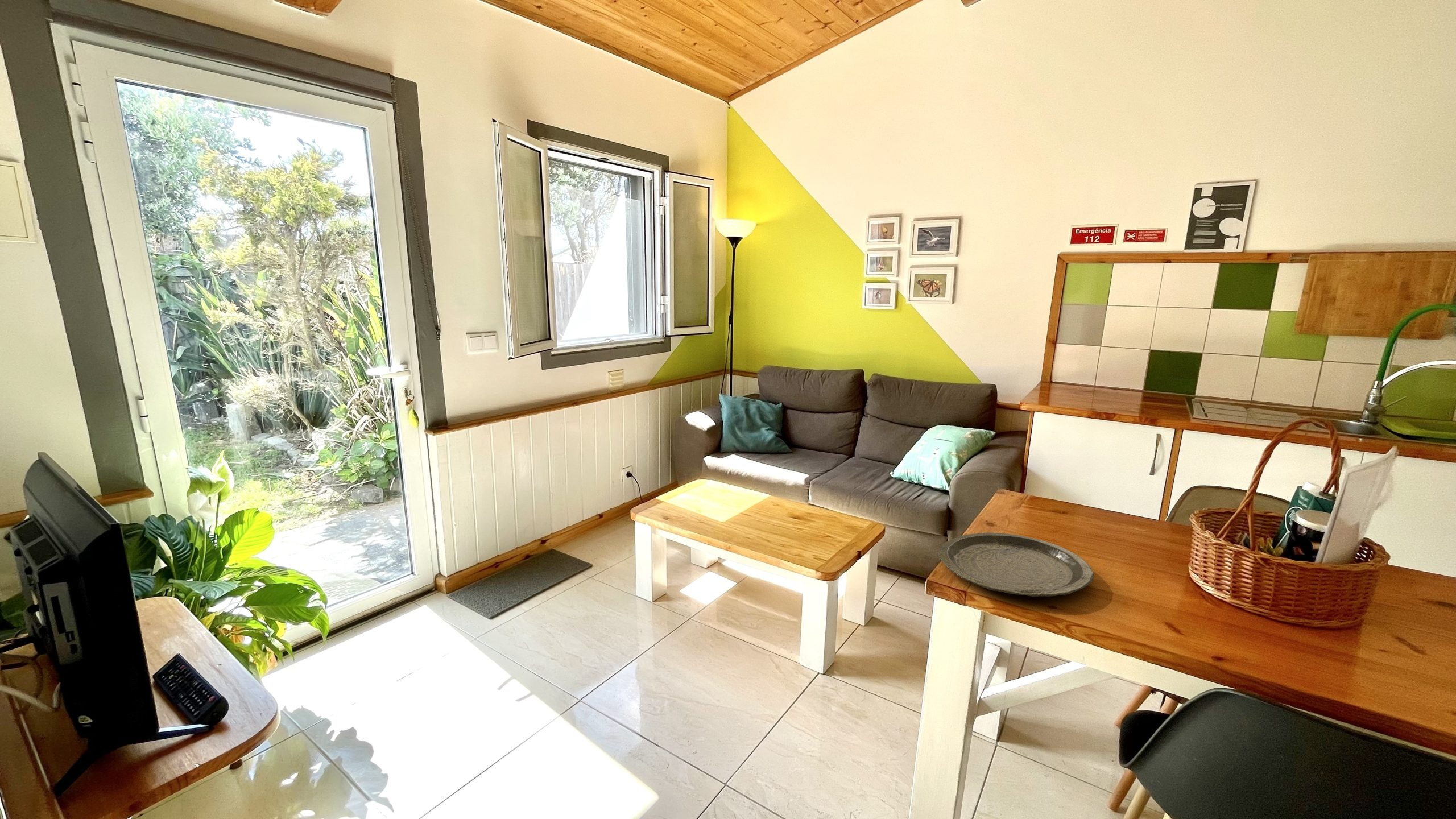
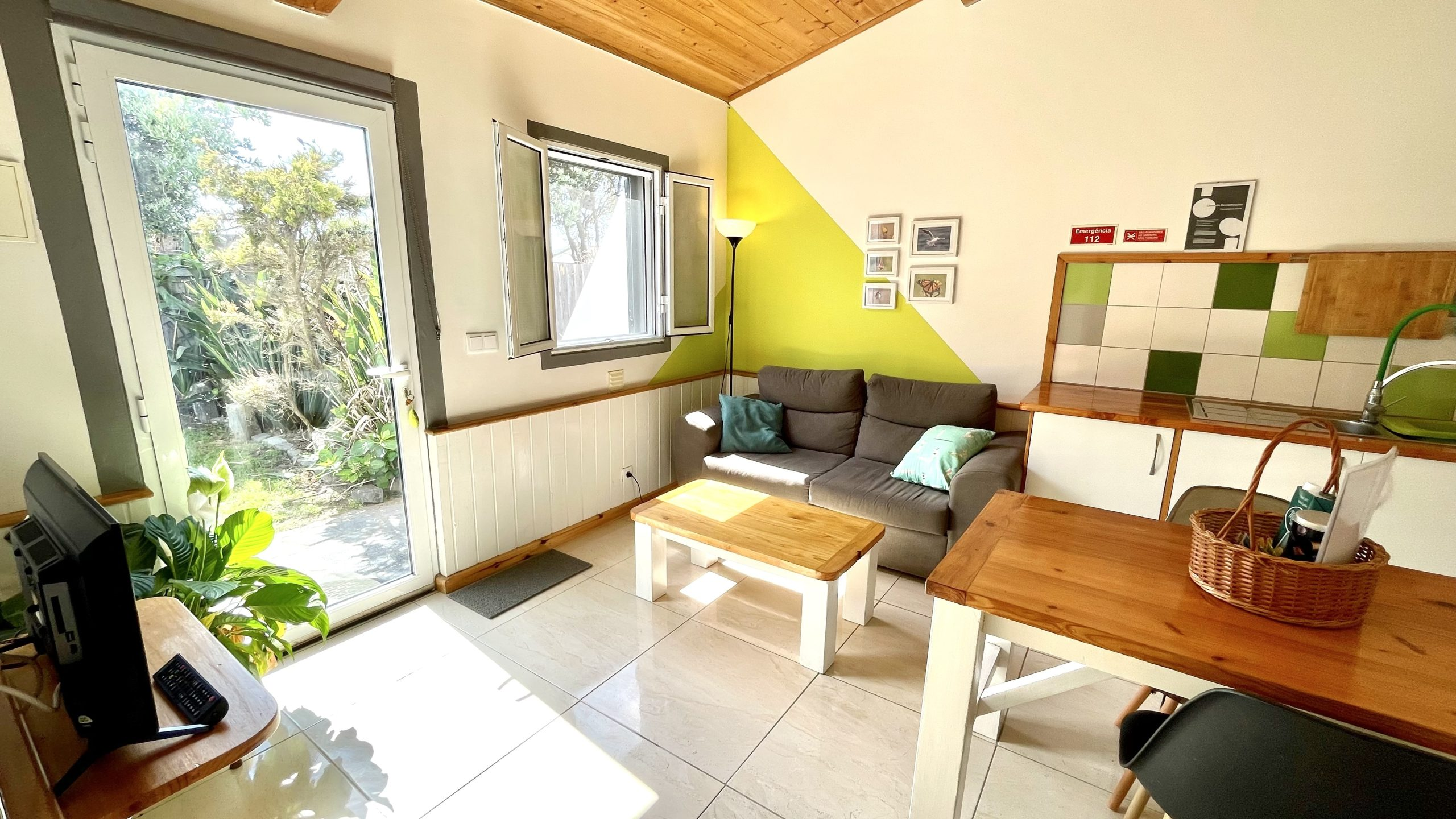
- plate [938,532,1094,597]
